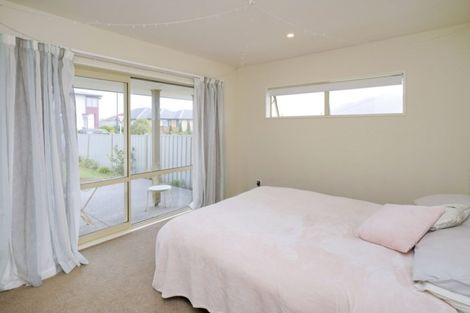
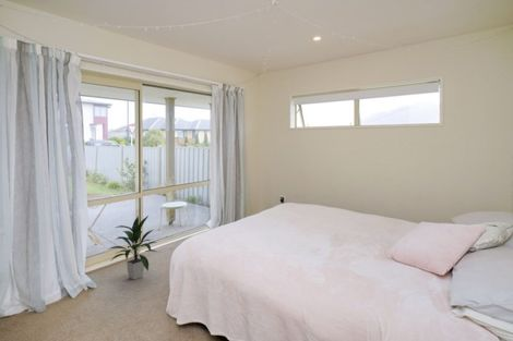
+ indoor plant [107,215,159,281]
